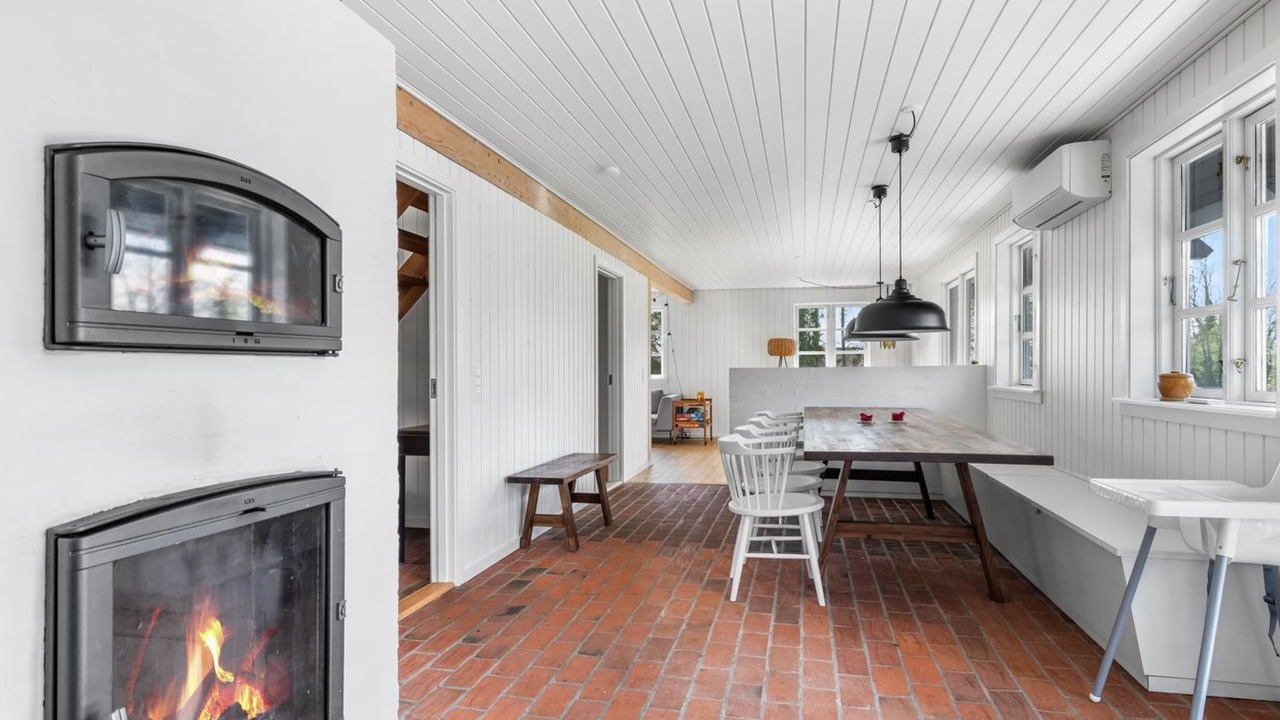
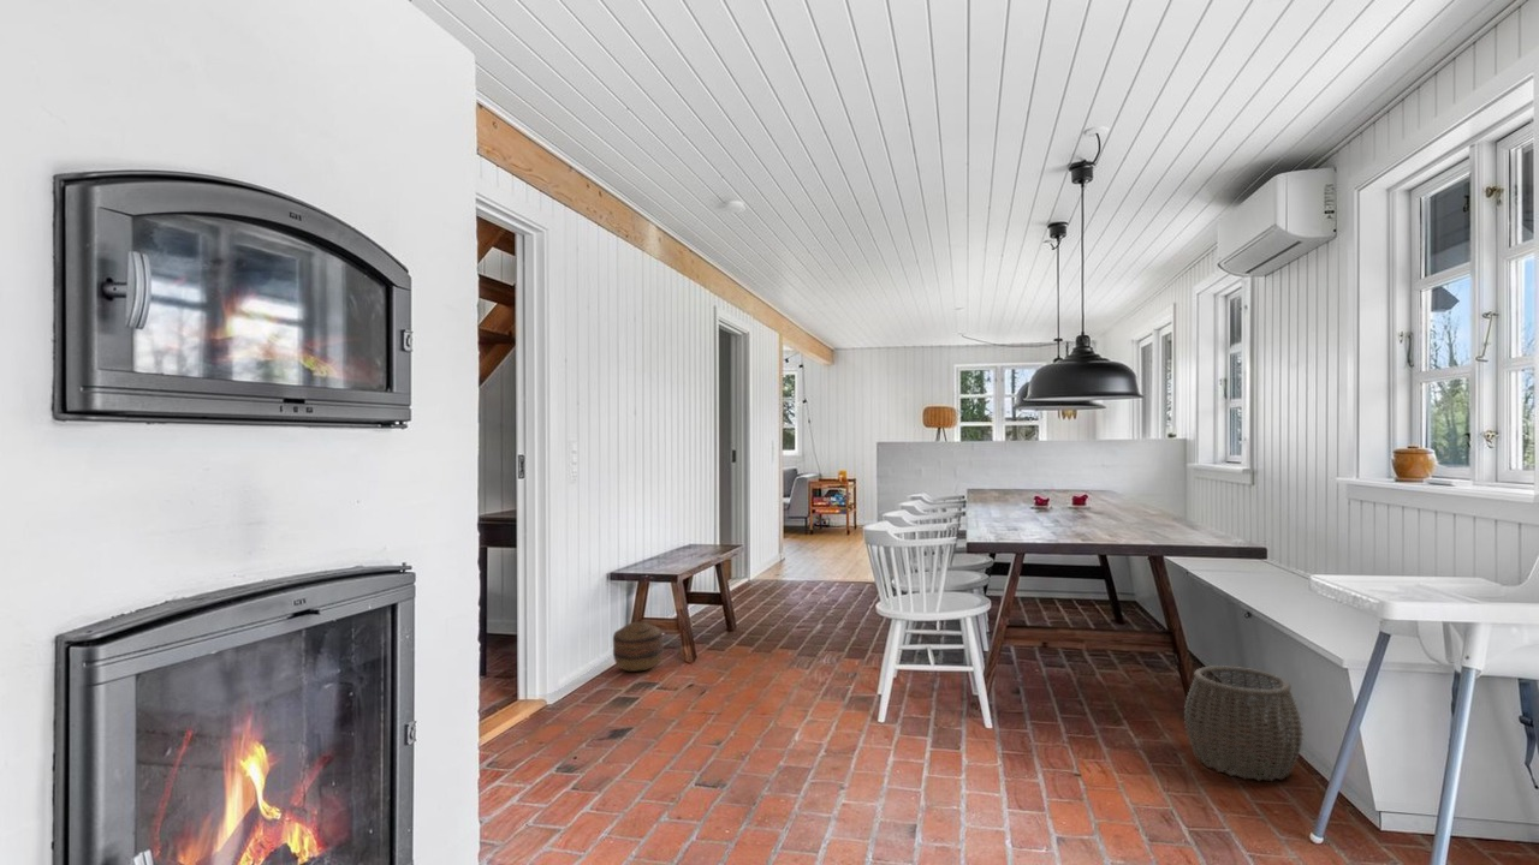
+ basket [612,620,664,673]
+ woven basket [1183,664,1305,782]
